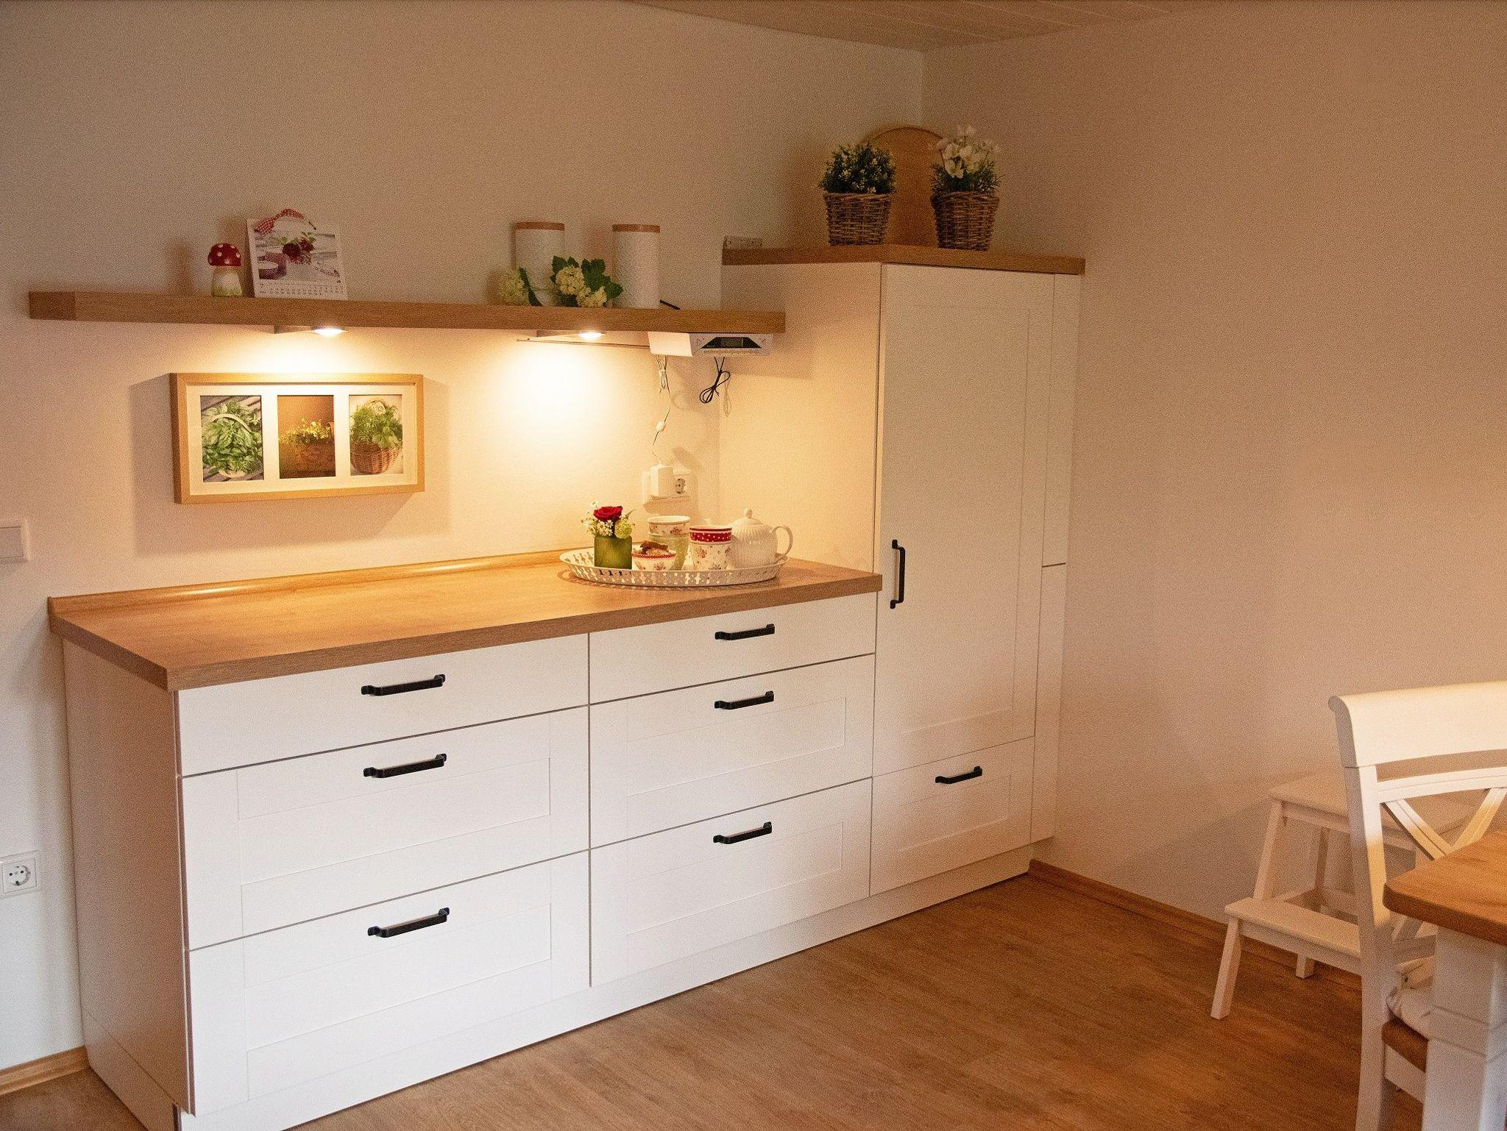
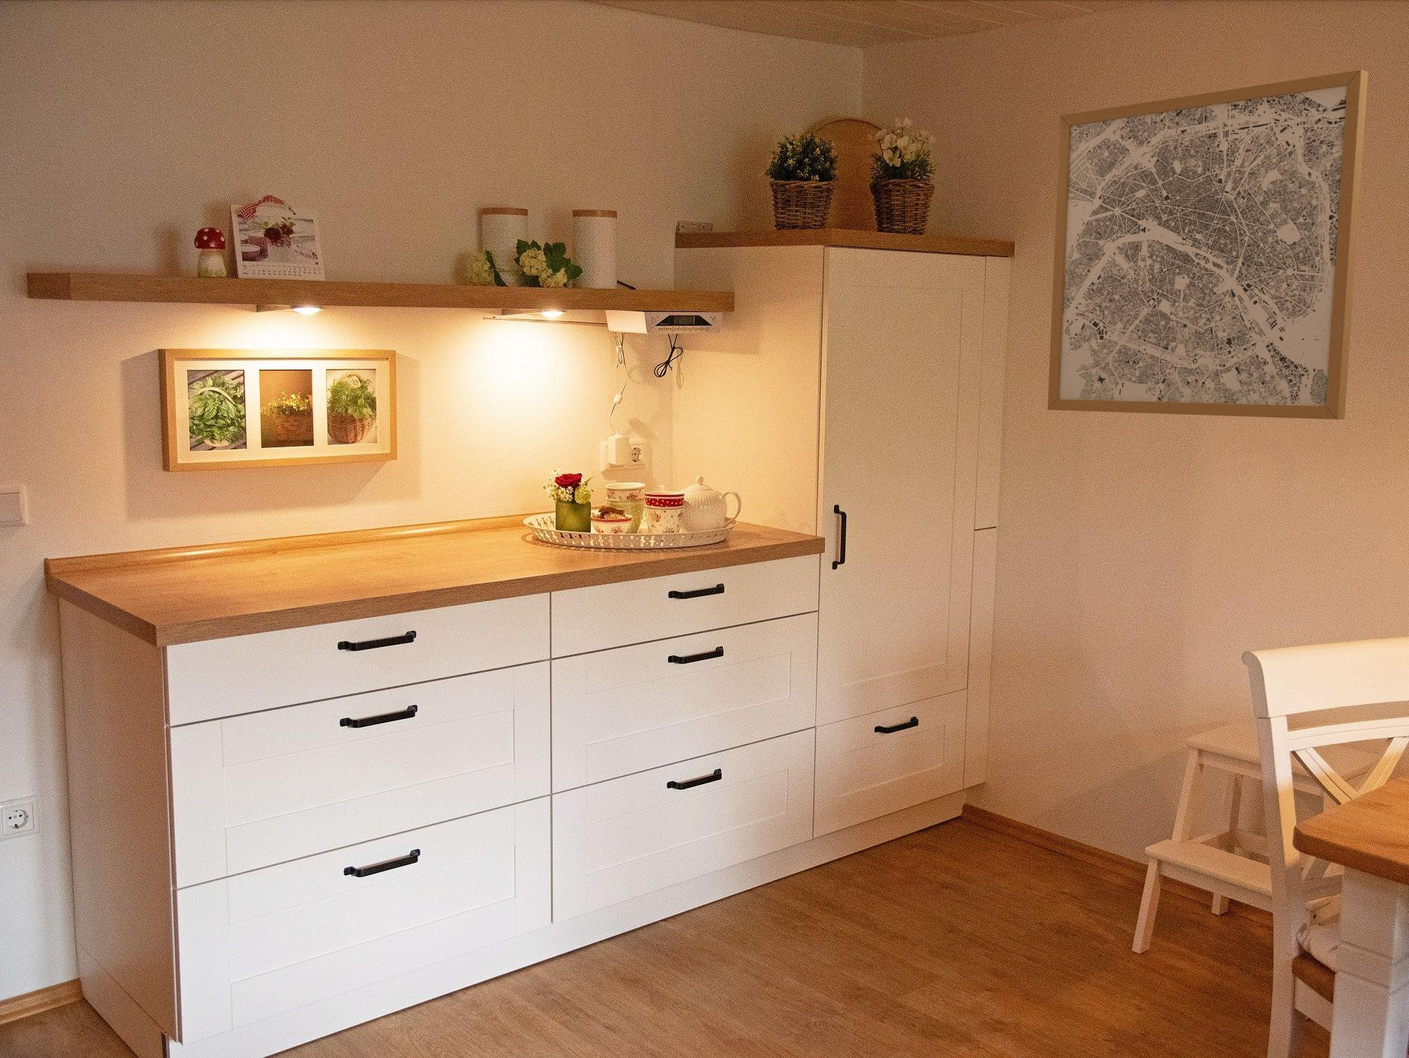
+ wall art [1047,69,1368,420]
